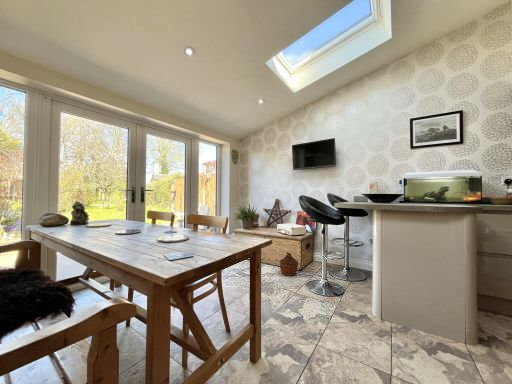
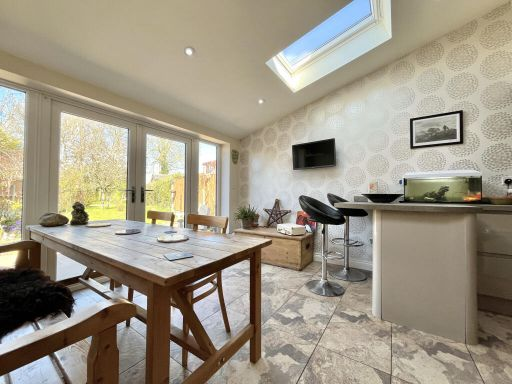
- woven basket [279,252,299,277]
